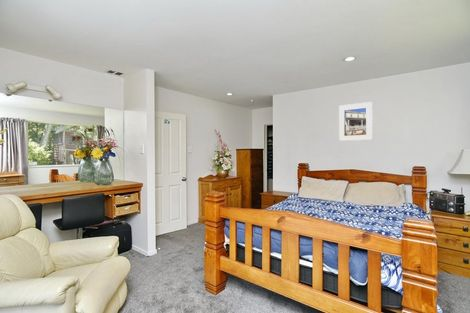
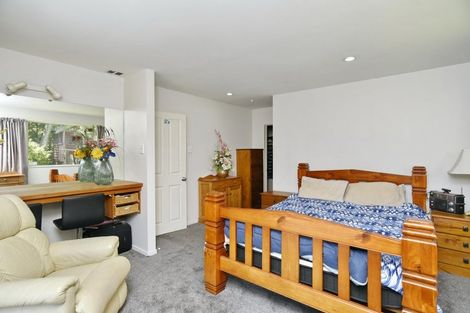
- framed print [338,101,373,142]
